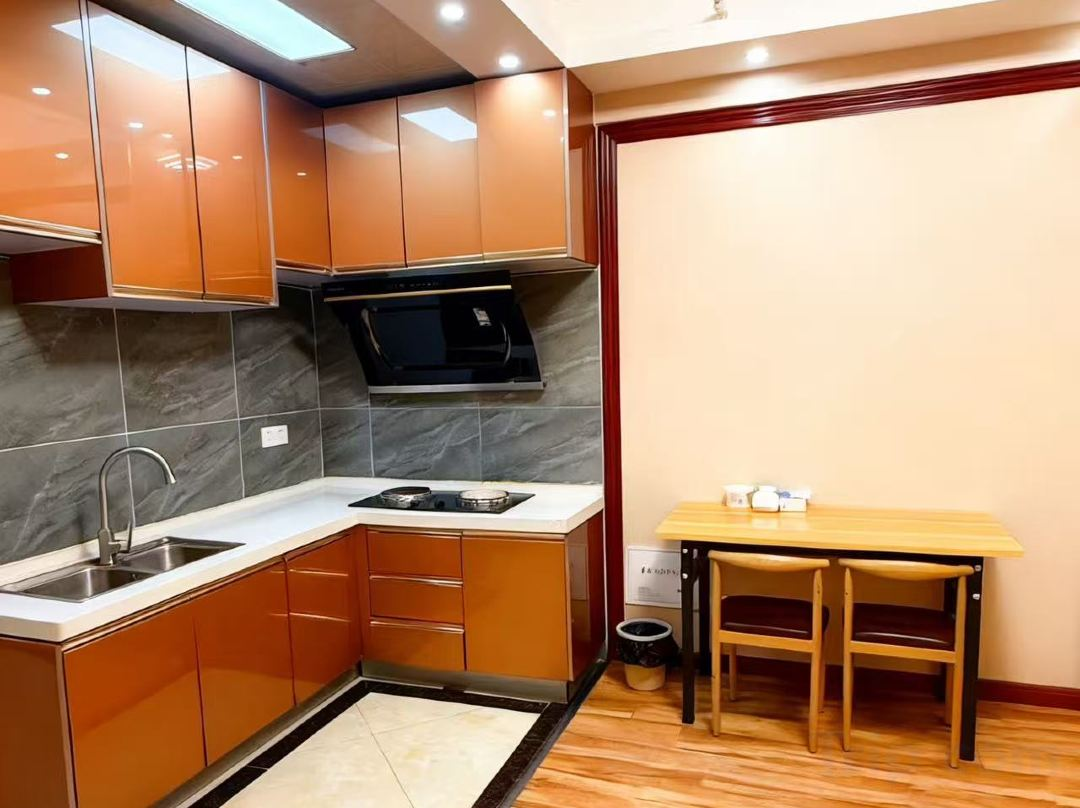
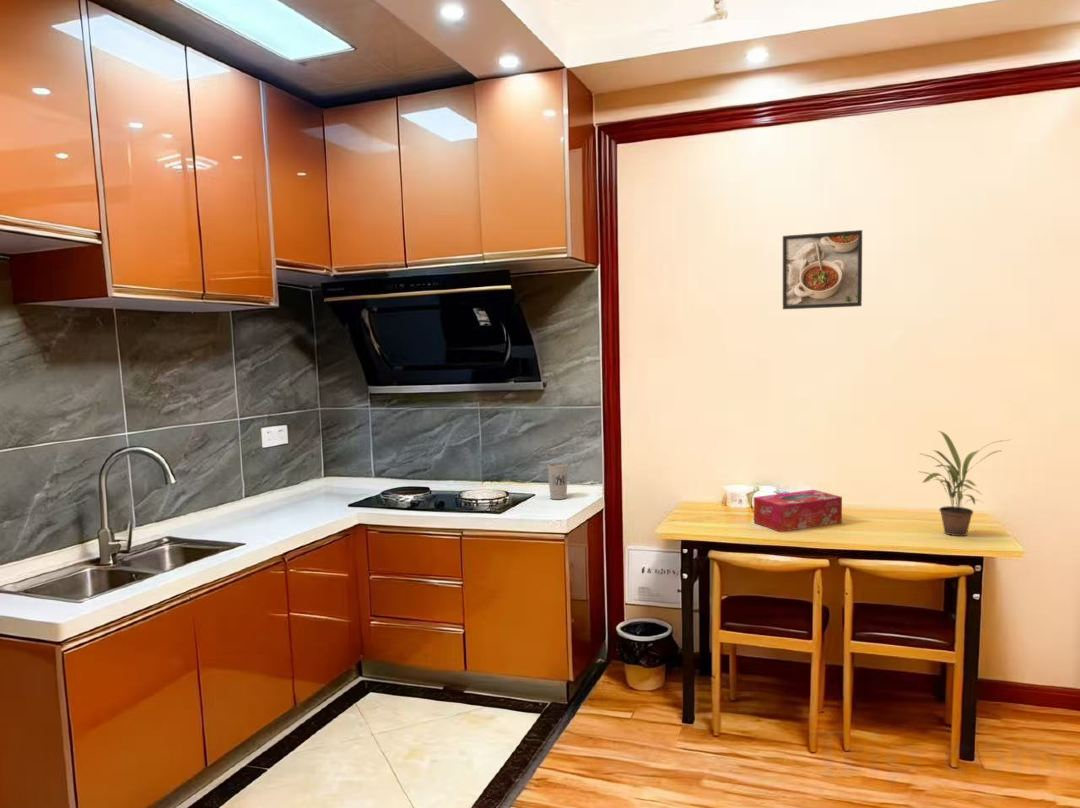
+ cup [547,462,569,500]
+ potted plant [917,430,1013,537]
+ tissue box [753,489,843,533]
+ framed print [782,229,863,310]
